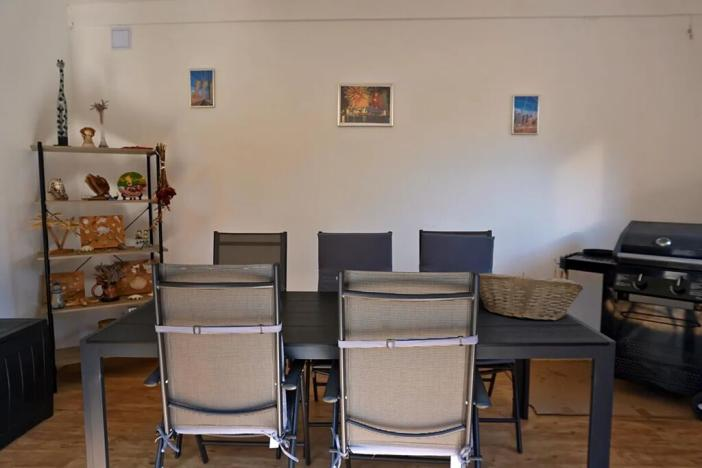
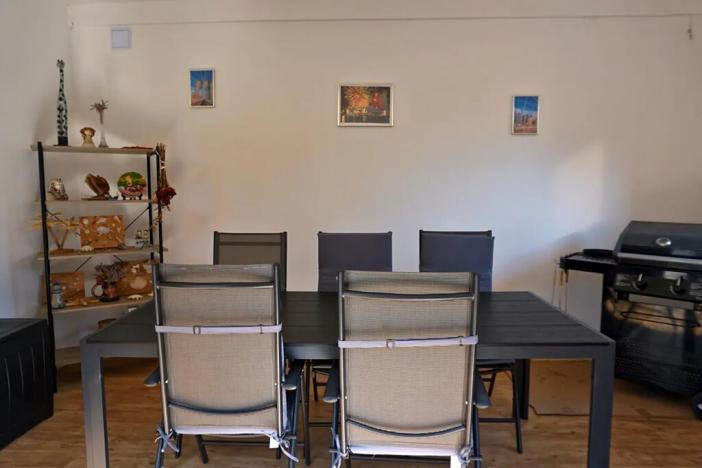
- fruit basket [478,272,584,321]
